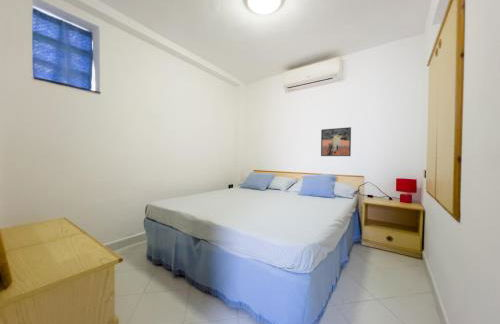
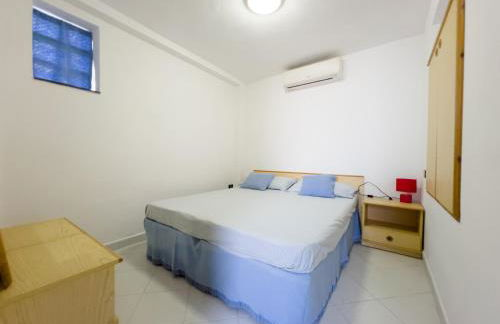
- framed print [320,126,352,157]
